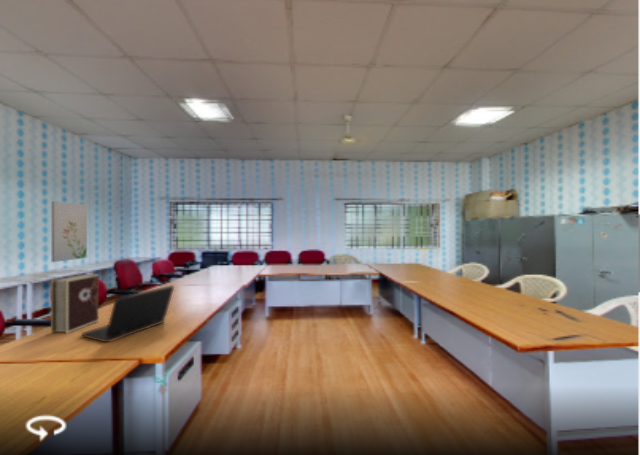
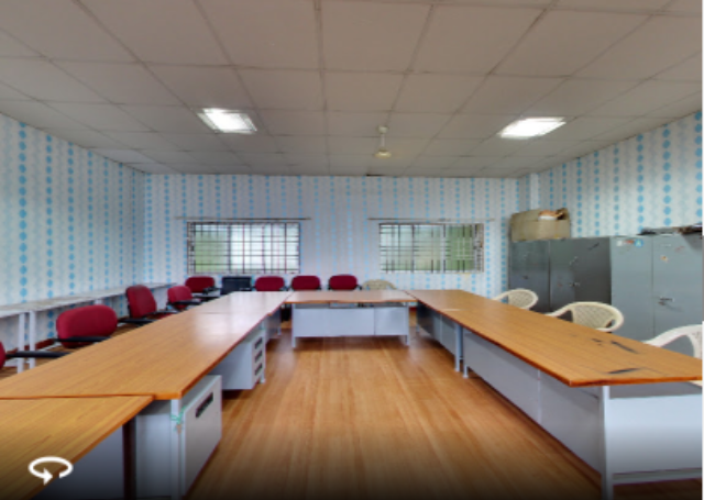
- laptop [80,284,175,343]
- book [50,273,99,335]
- wall art [51,200,88,263]
